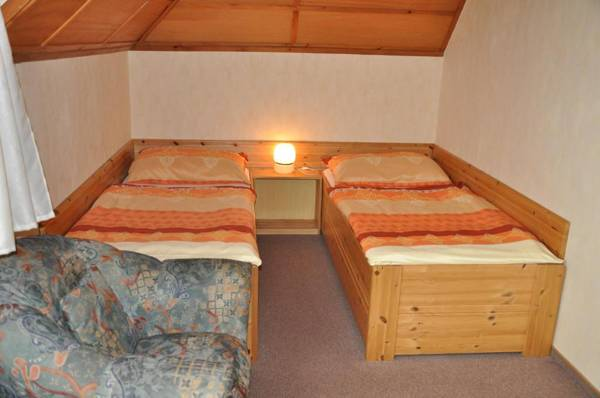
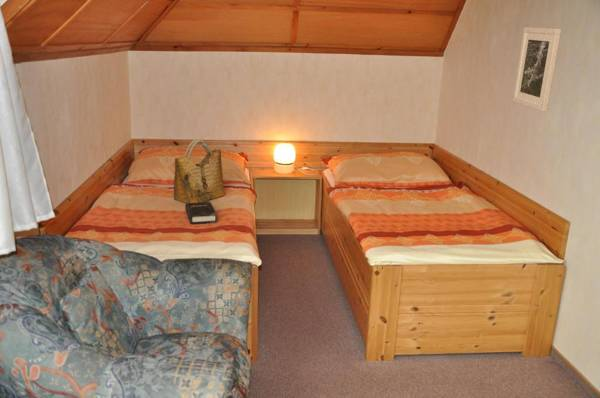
+ hardback book [184,200,217,225]
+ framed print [512,26,563,112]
+ grocery bag [173,138,225,204]
